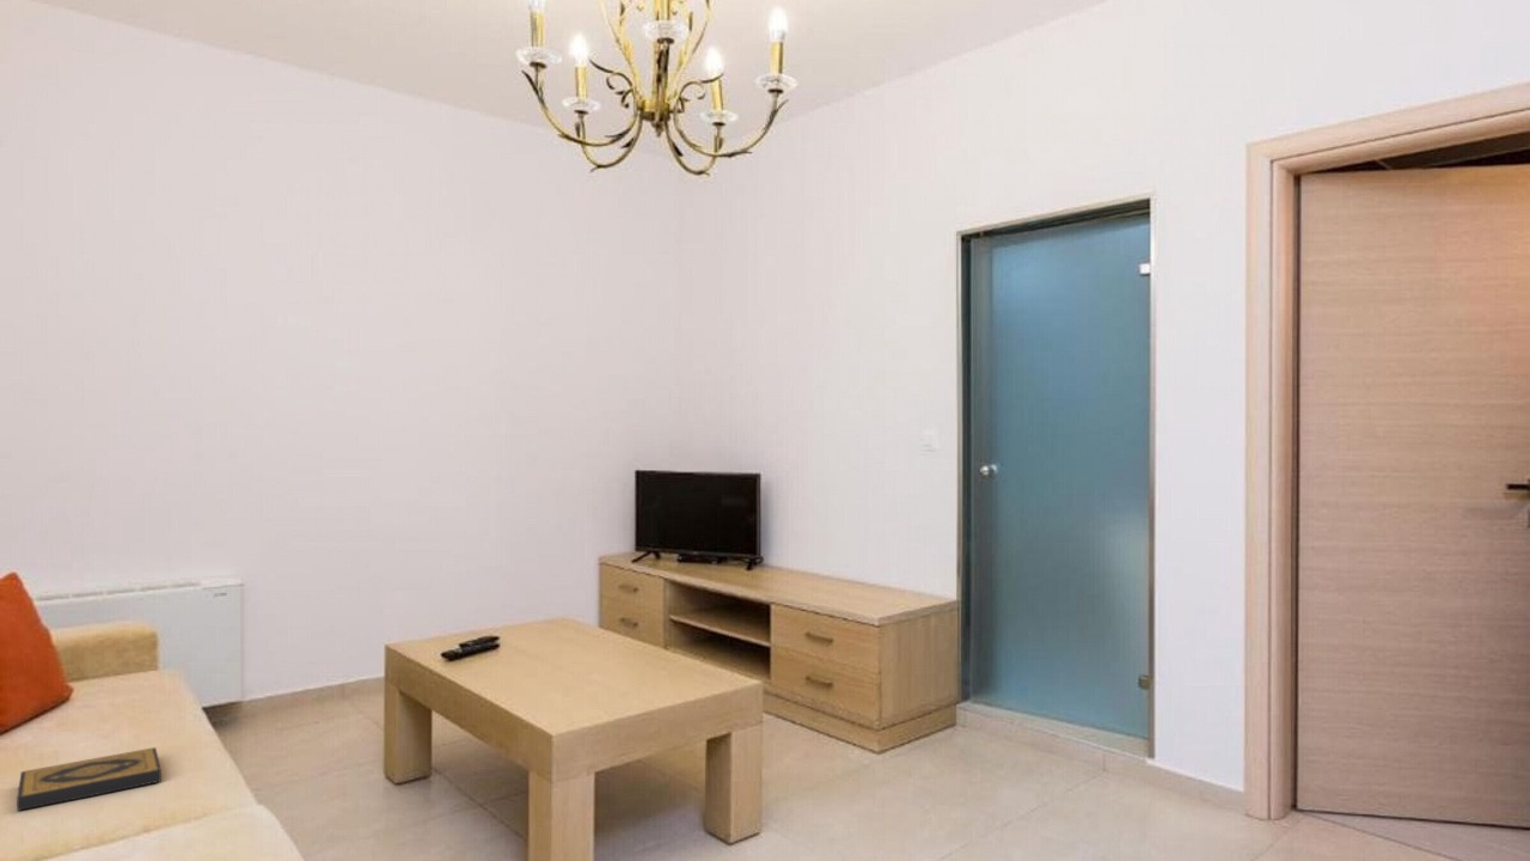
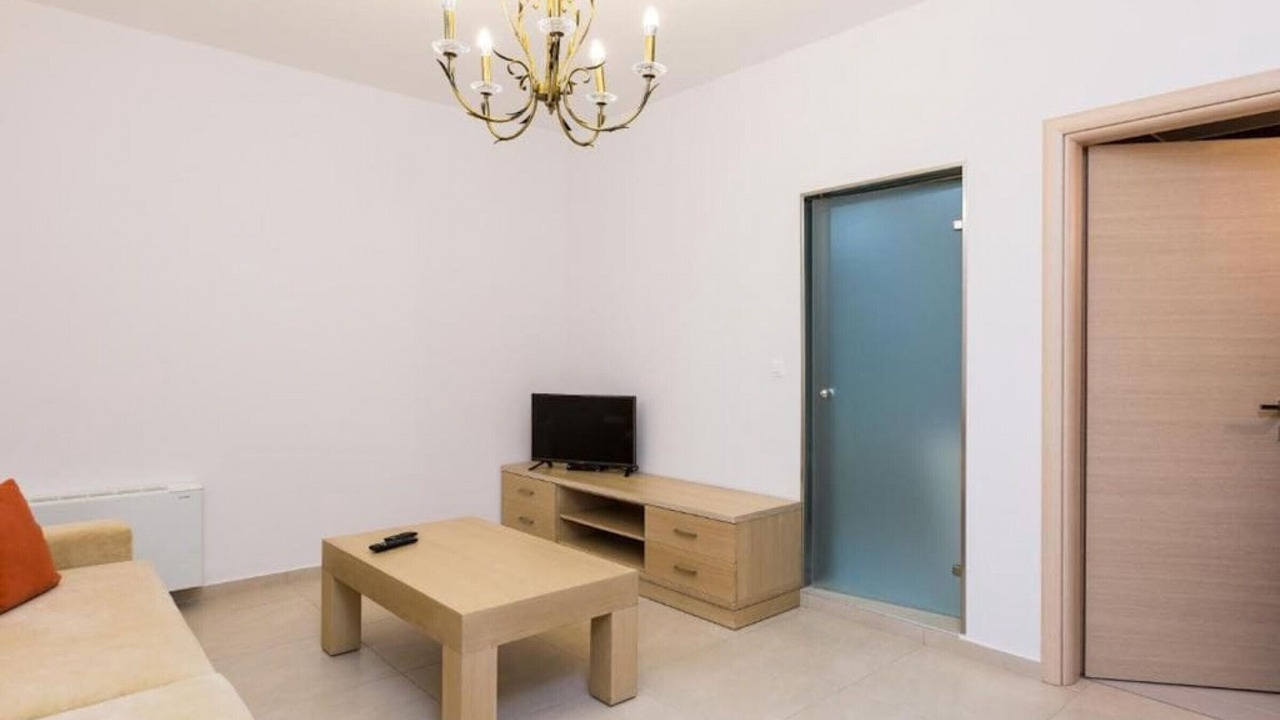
- hardback book [16,746,163,812]
